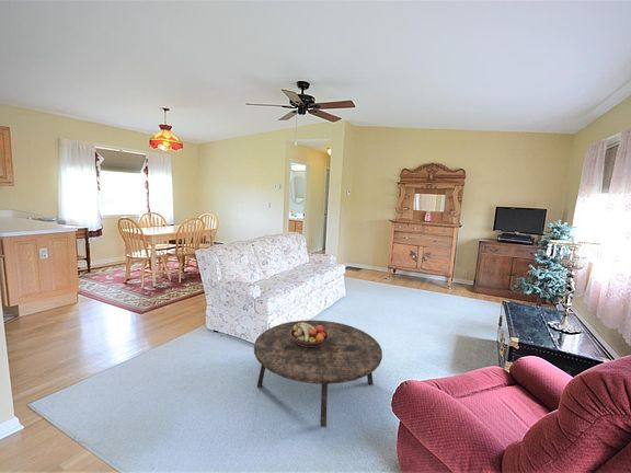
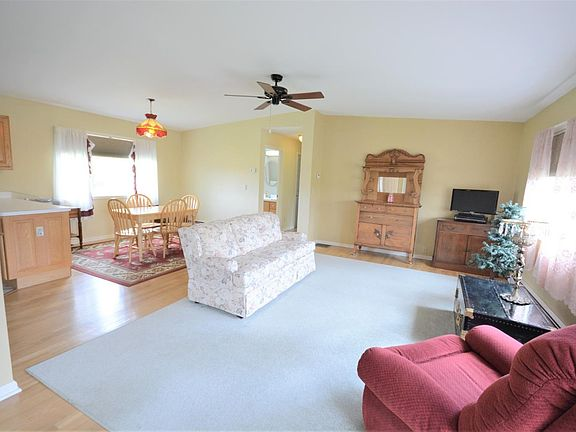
- coffee table [253,319,383,428]
- fruit bowl [290,323,329,347]
